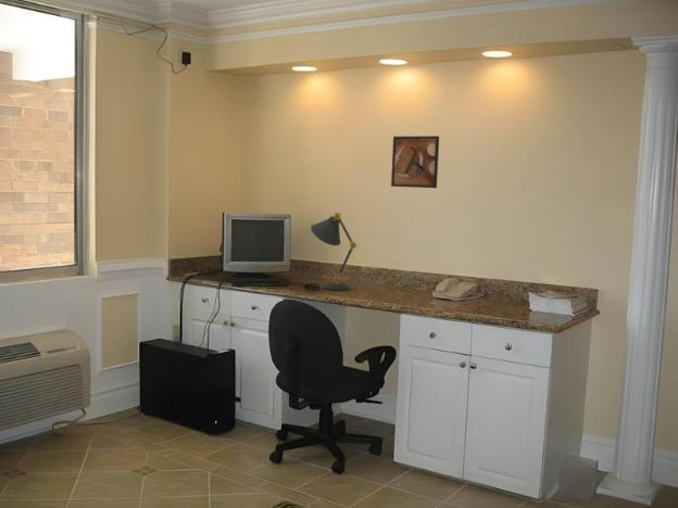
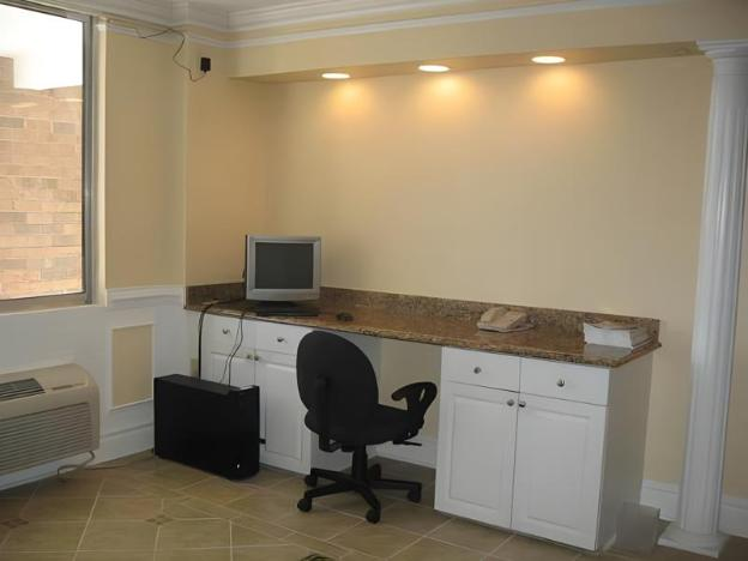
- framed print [390,135,440,189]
- desk lamp [310,212,357,292]
